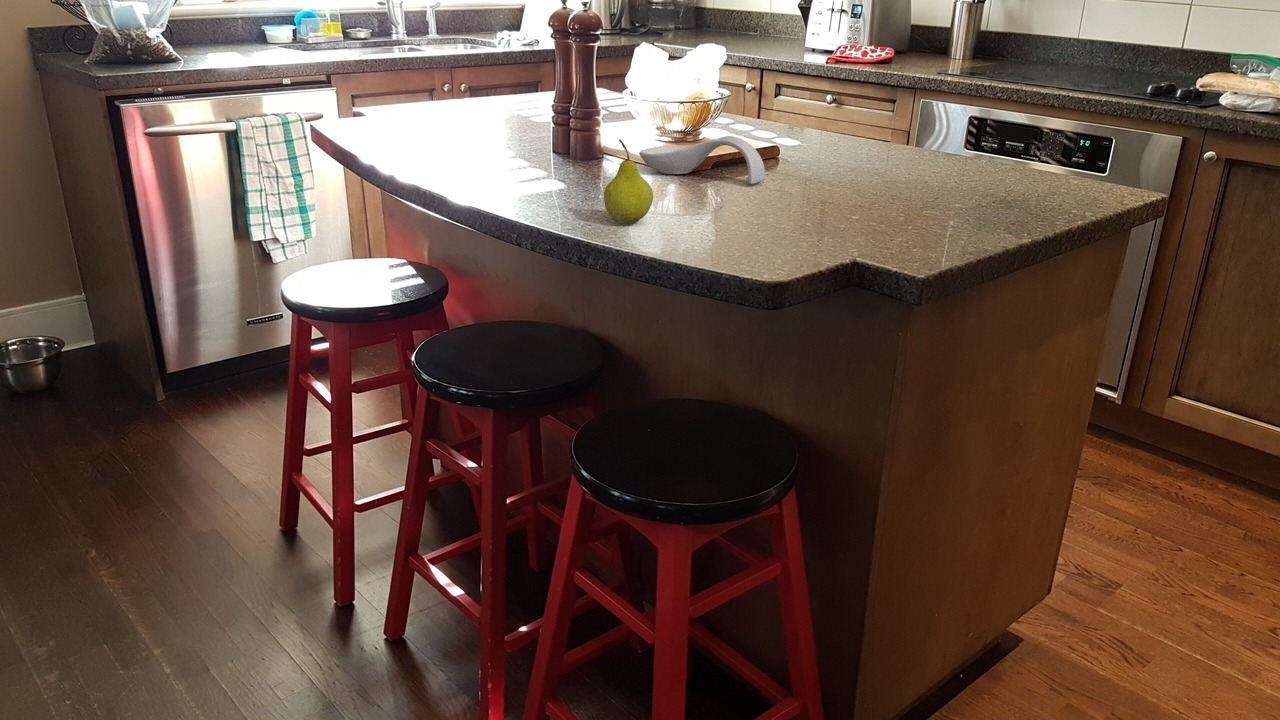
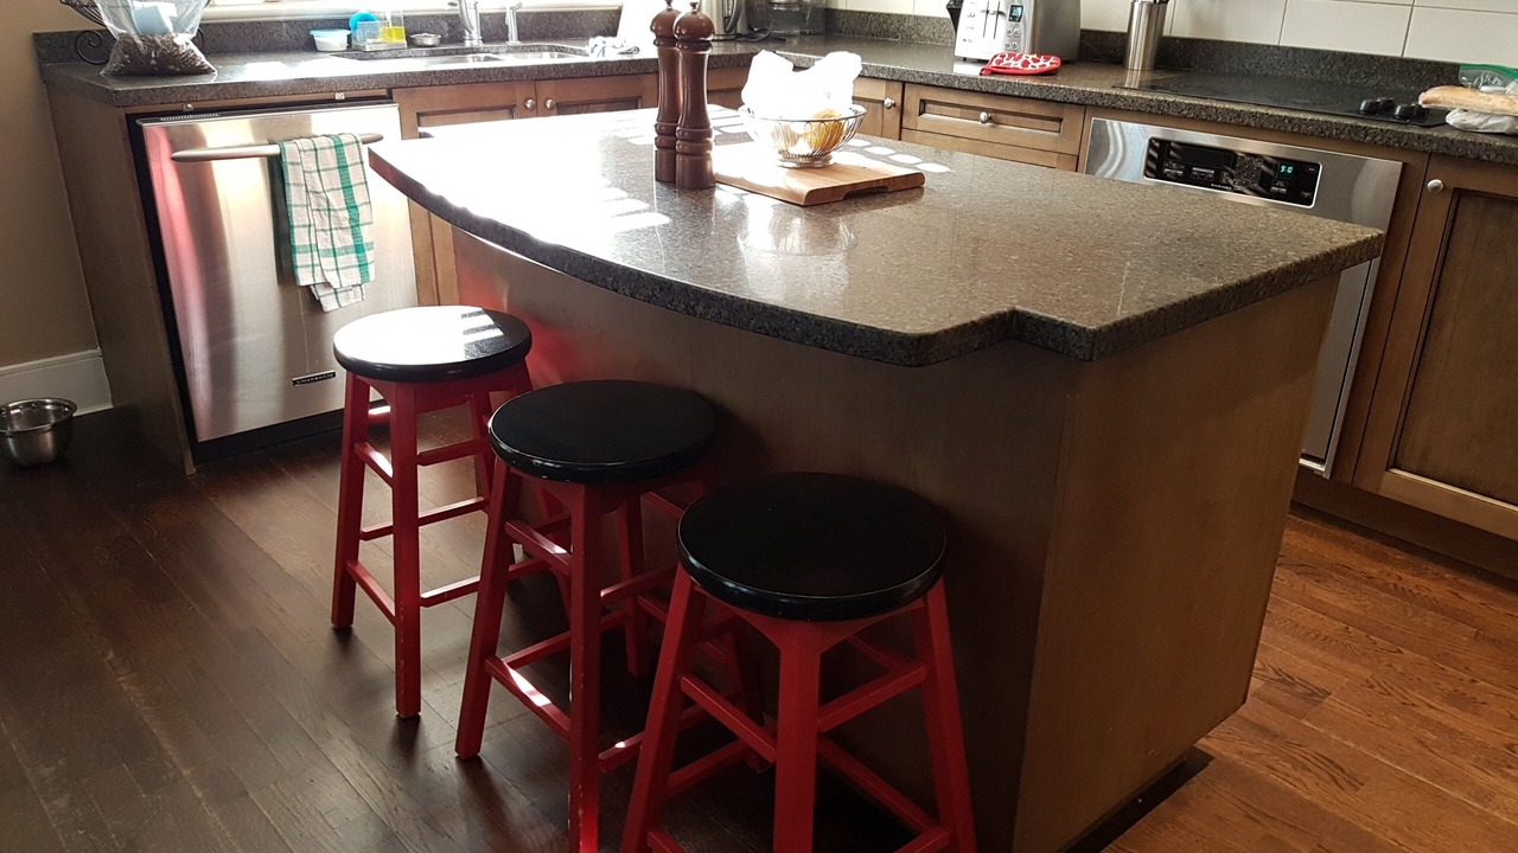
- fruit [603,138,654,225]
- spoon rest [638,135,766,185]
